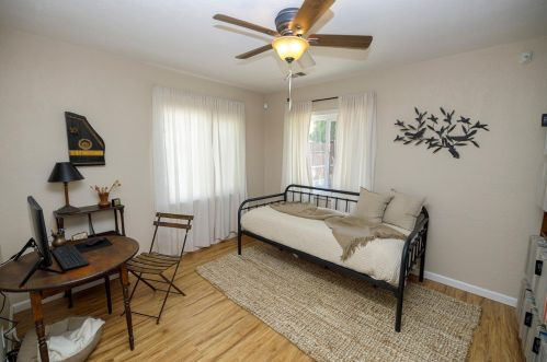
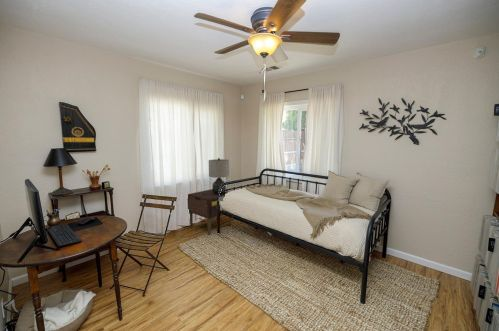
+ lamp [208,157,230,195]
+ nightstand [187,188,233,236]
